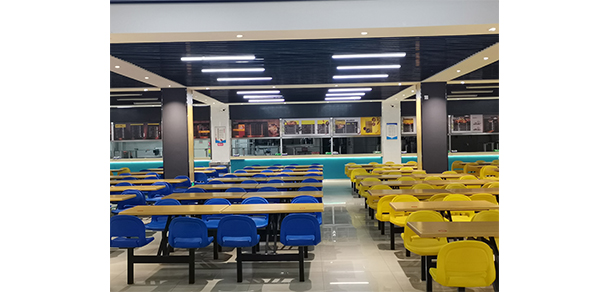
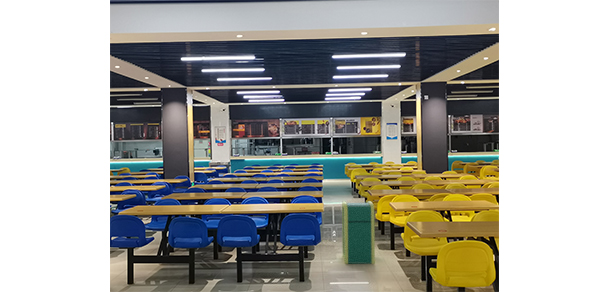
+ trash can [341,200,376,265]
